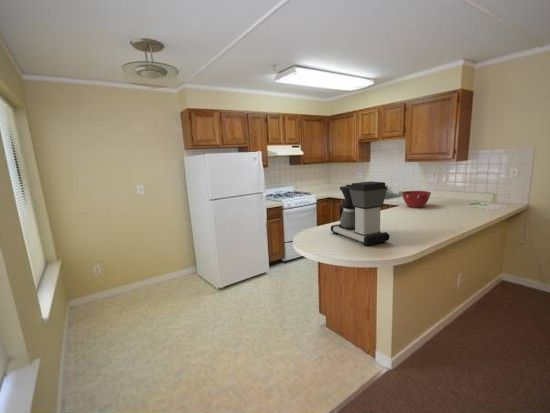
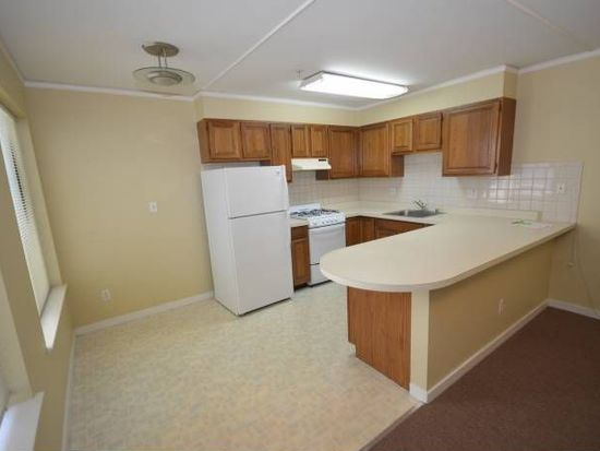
- mixing bowl [401,190,432,208]
- coffee maker [330,180,390,247]
